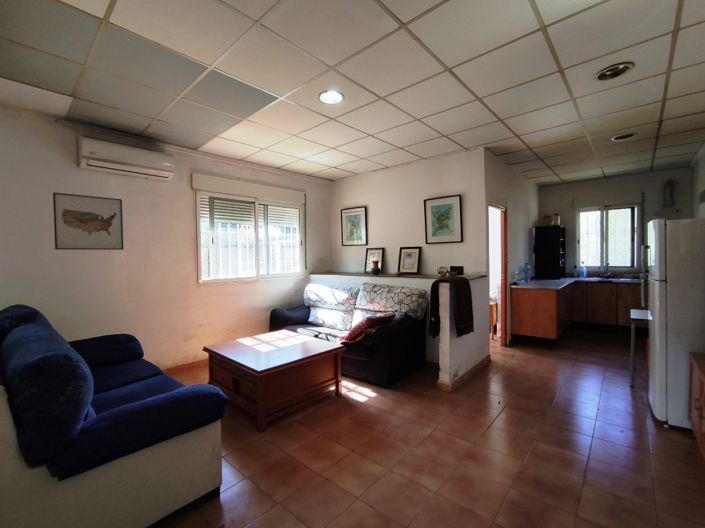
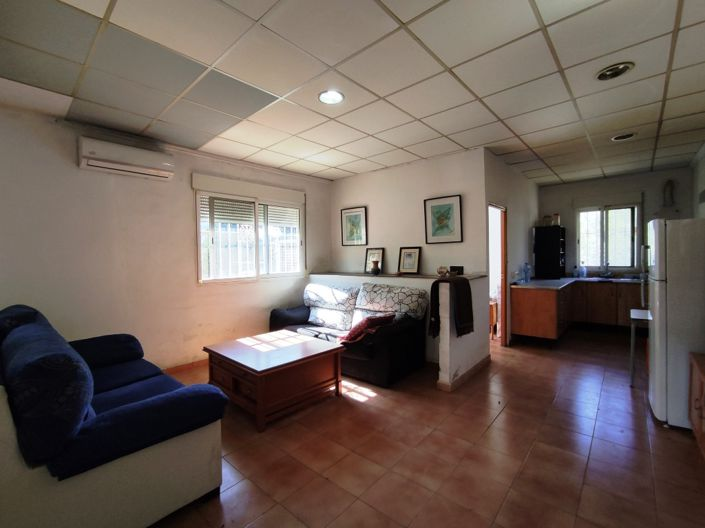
- wall art [52,191,124,251]
